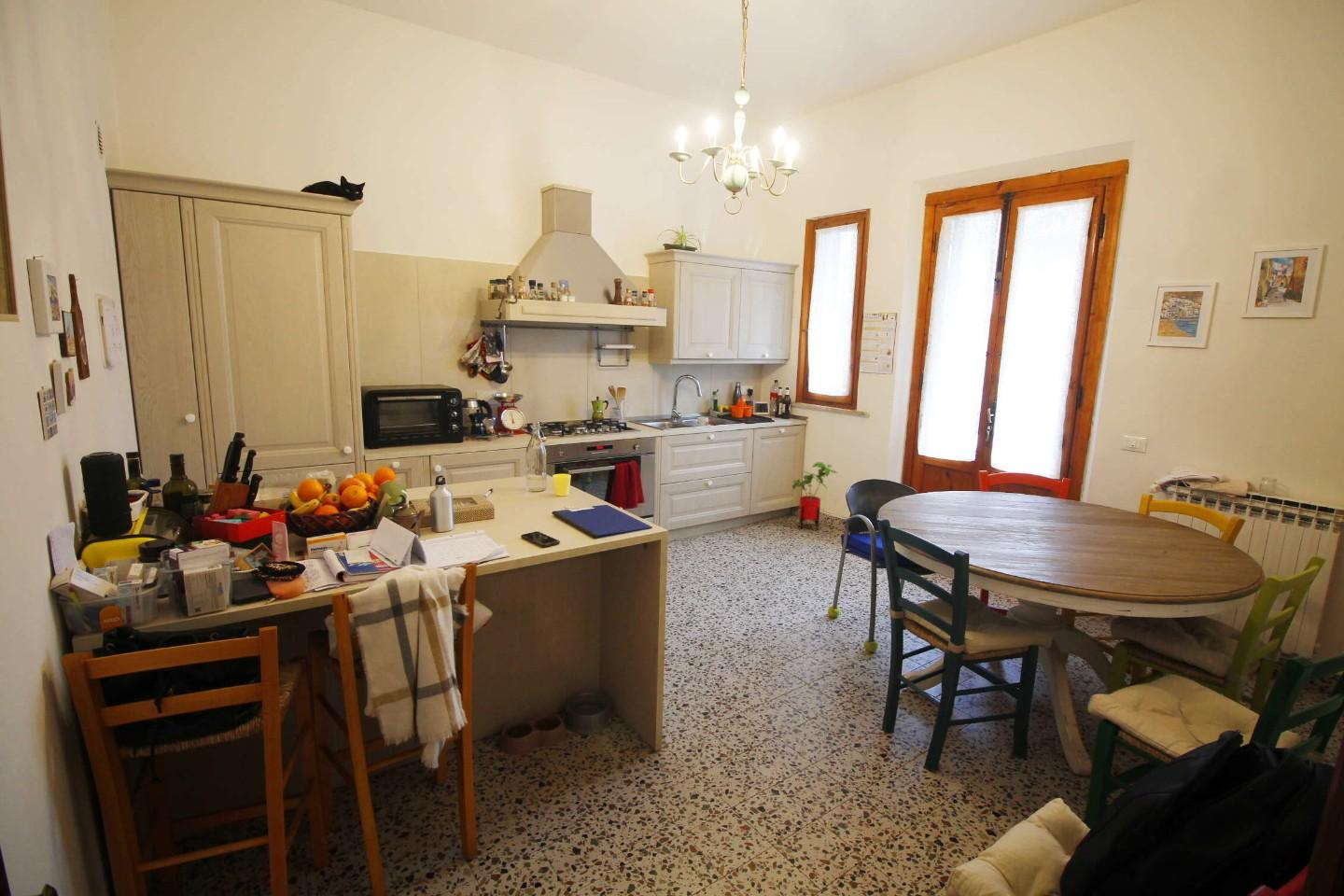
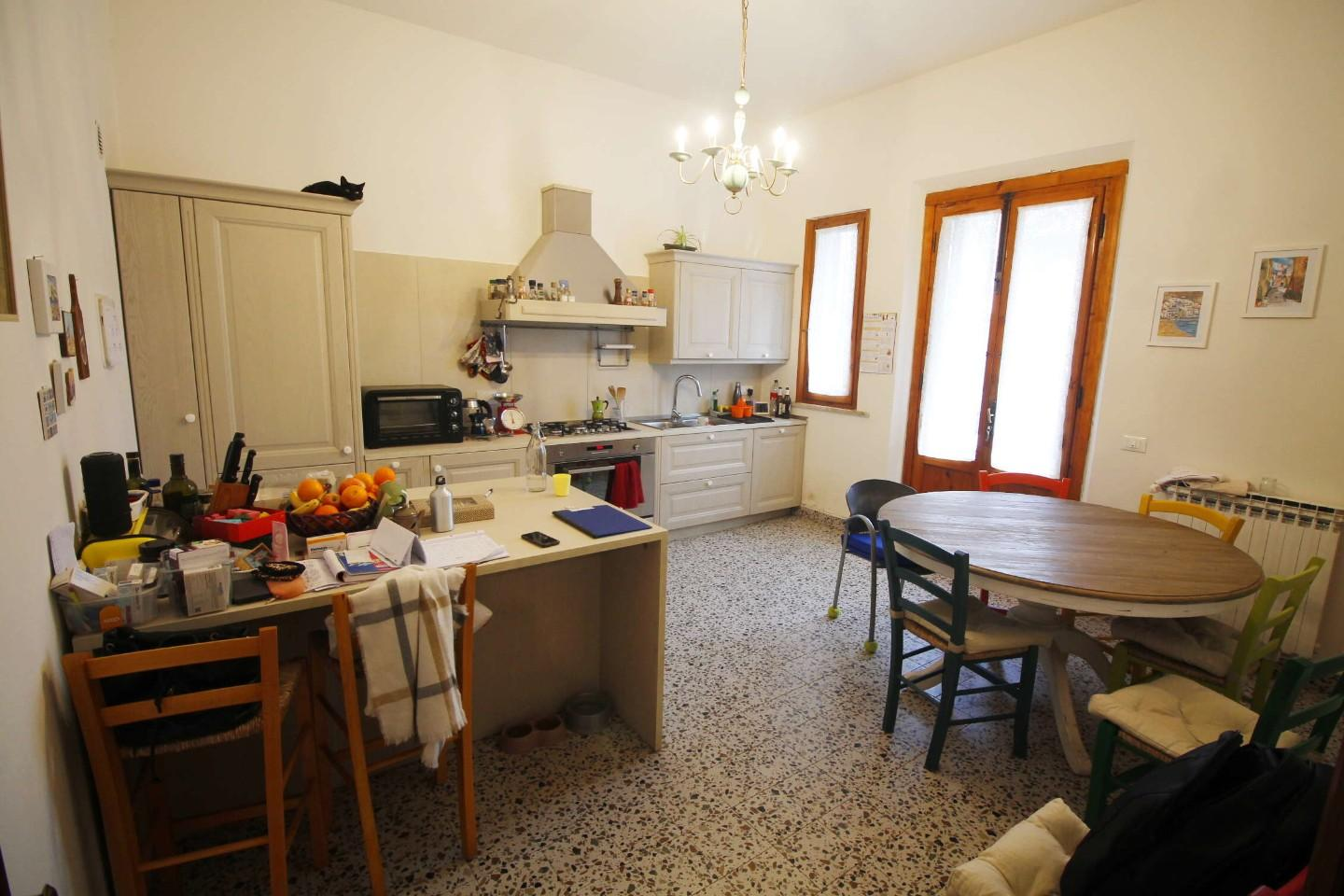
- house plant [791,461,839,531]
